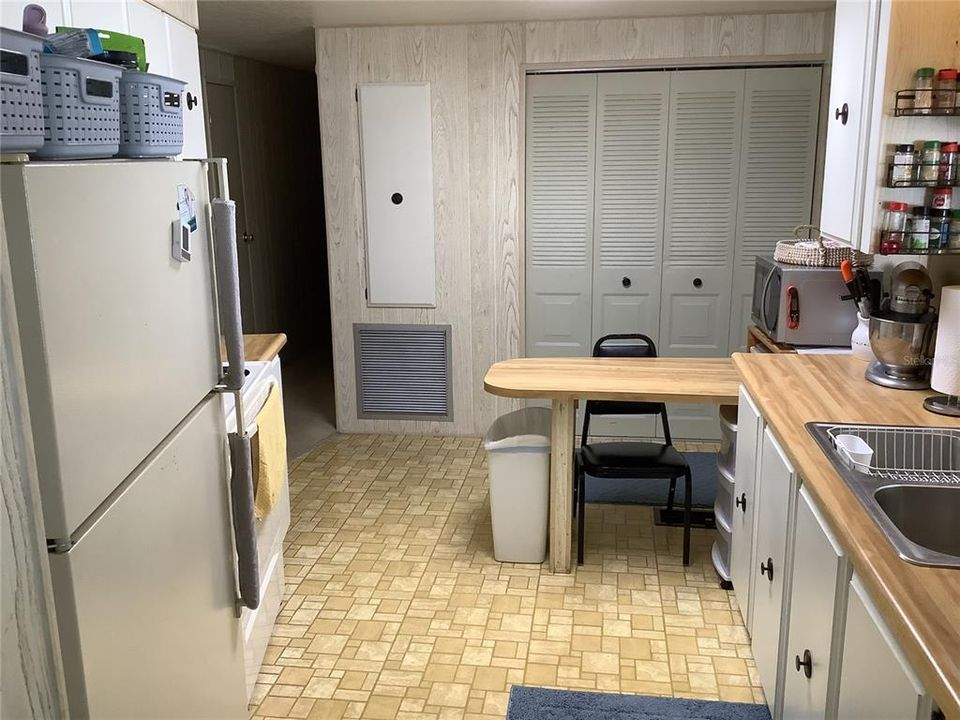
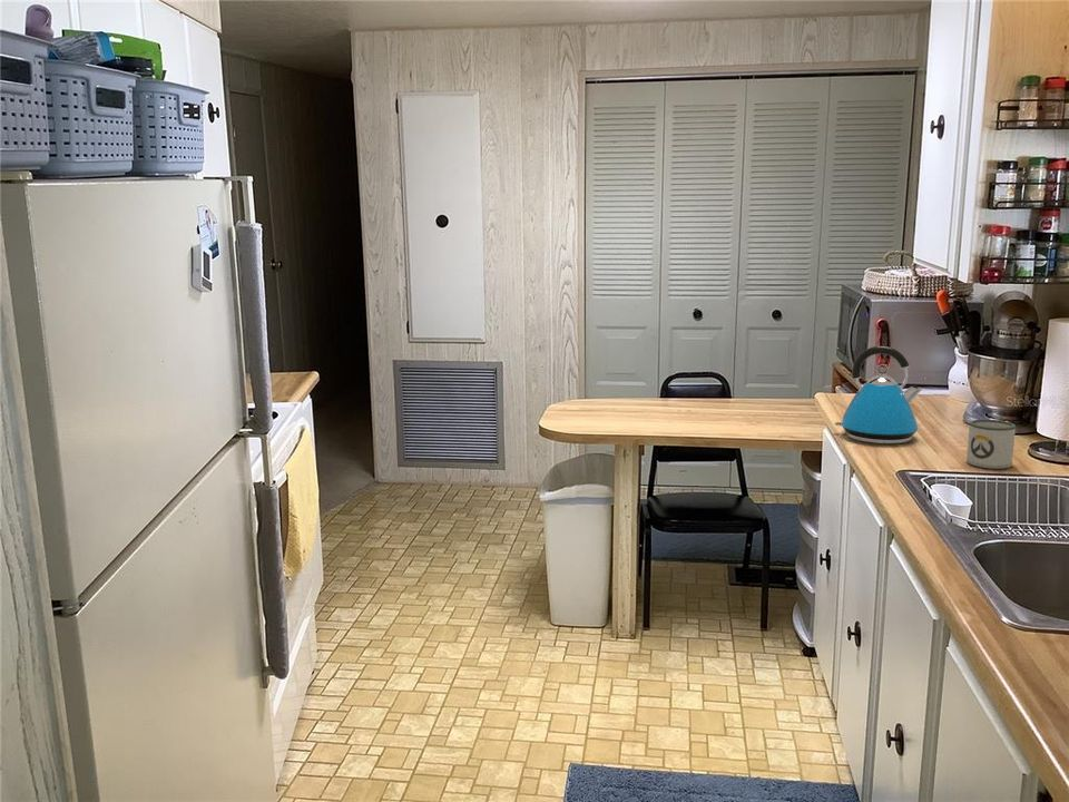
+ kettle [834,345,923,444]
+ mug [965,418,1017,470]
